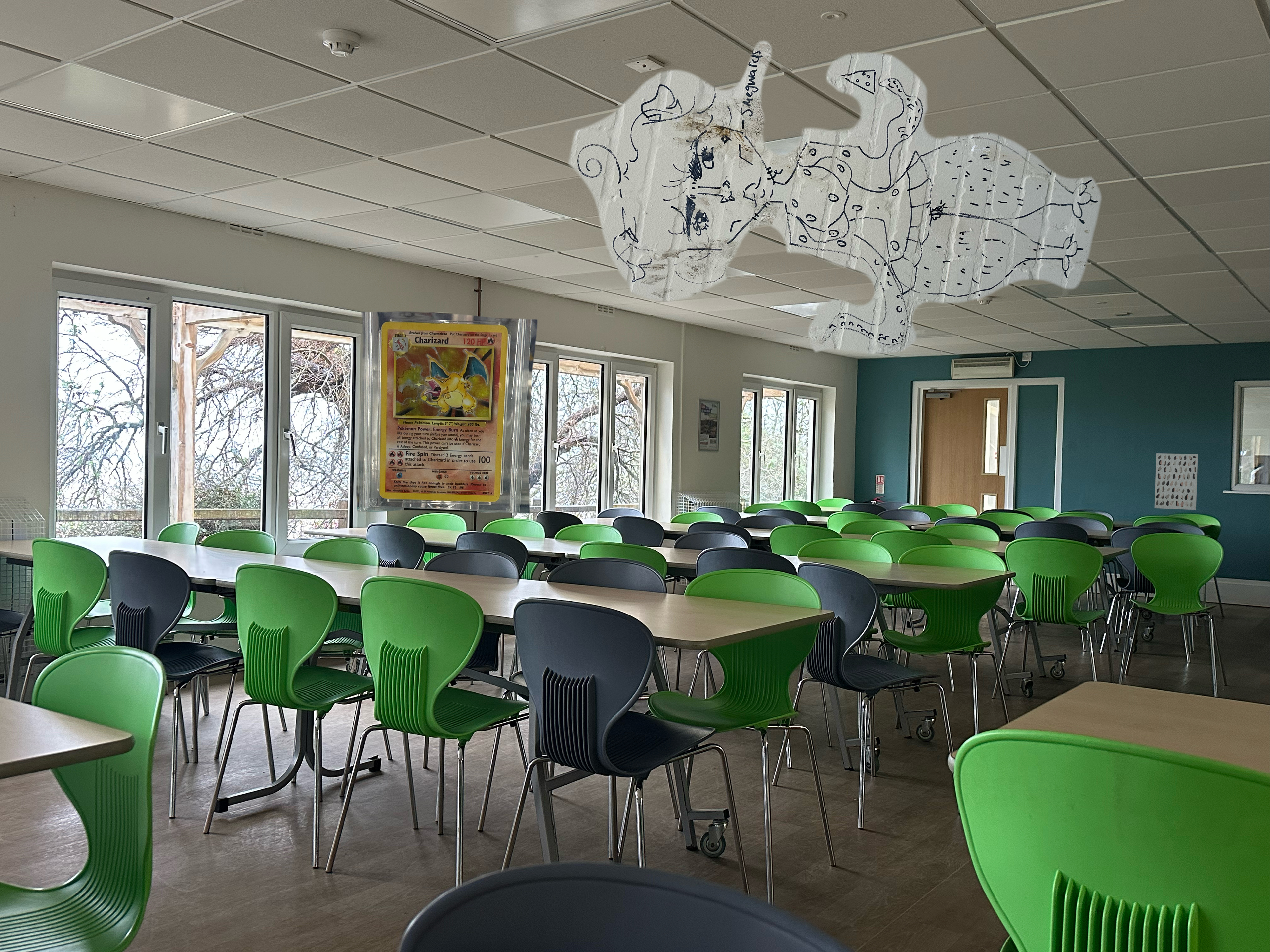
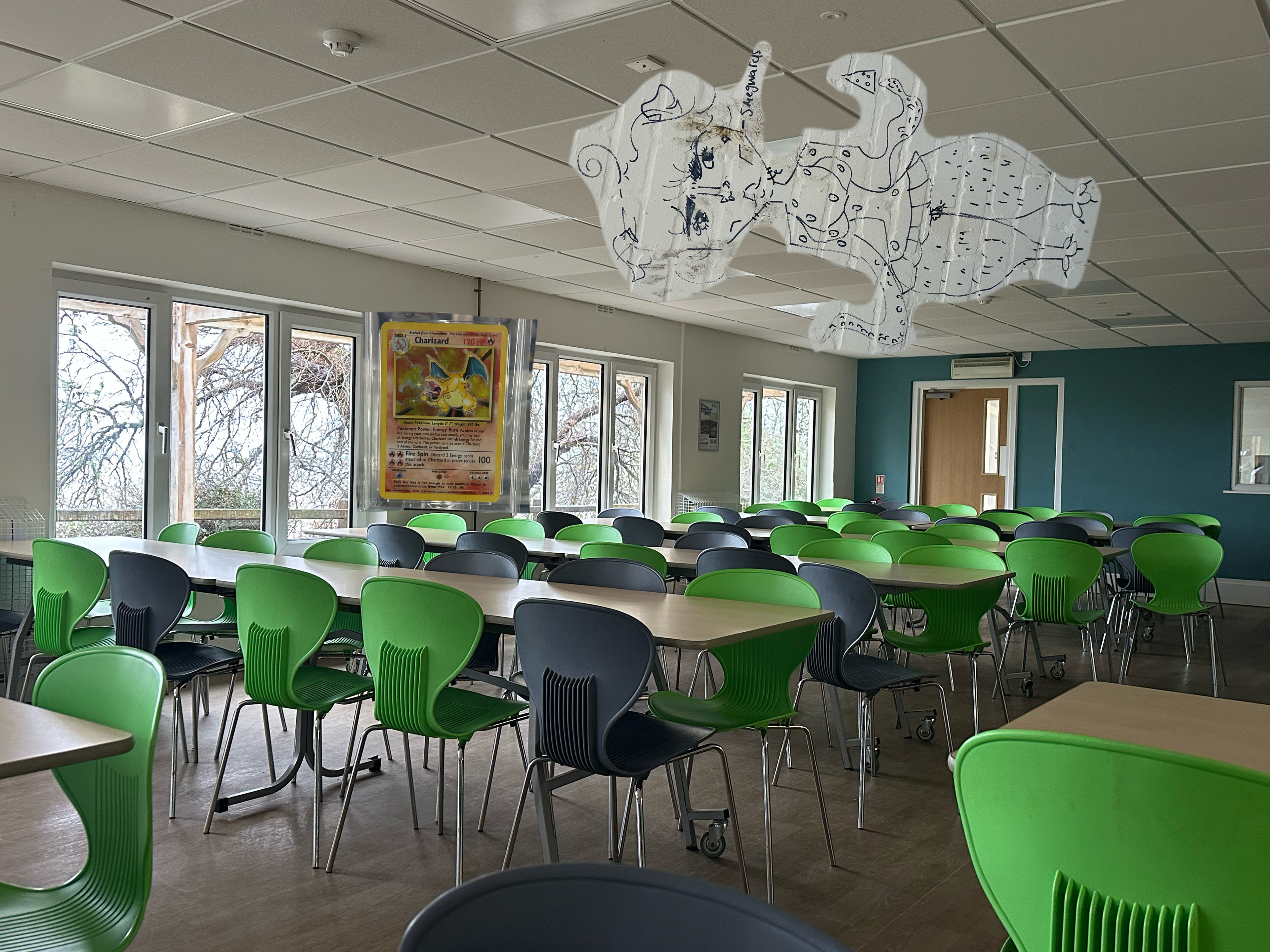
- wall art [1154,453,1198,510]
